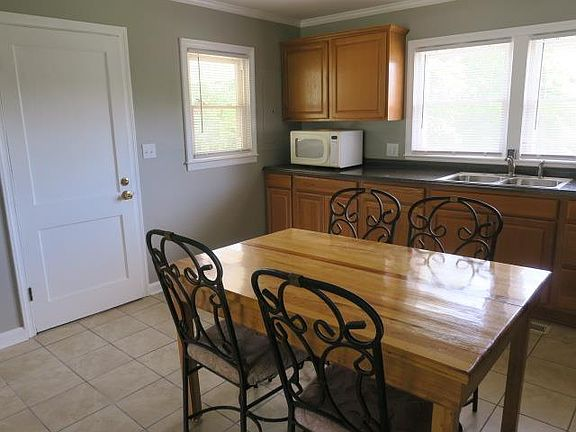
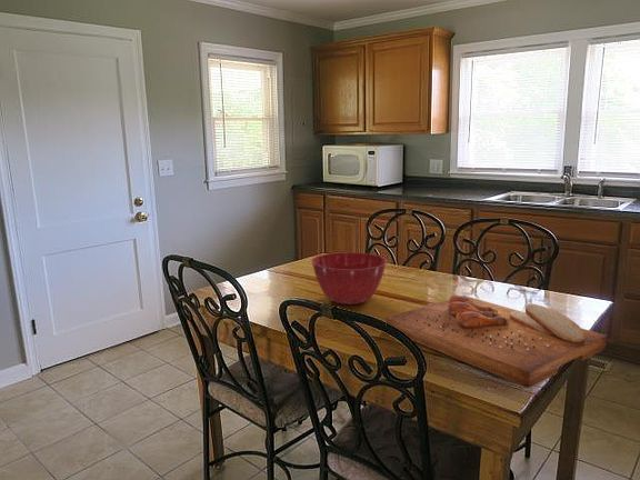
+ cutting board [386,294,608,389]
+ mixing bowl [310,251,389,306]
